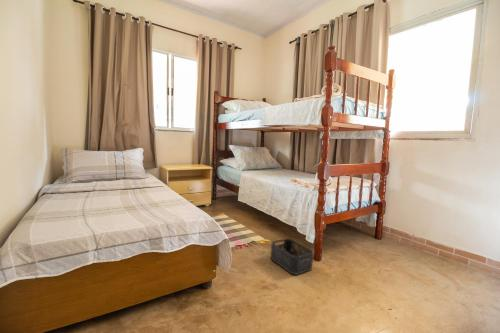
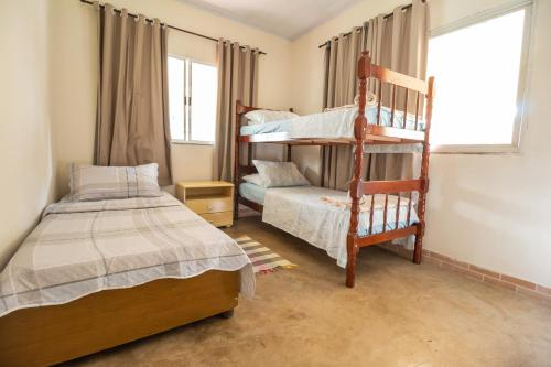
- storage bin [270,237,314,276]
